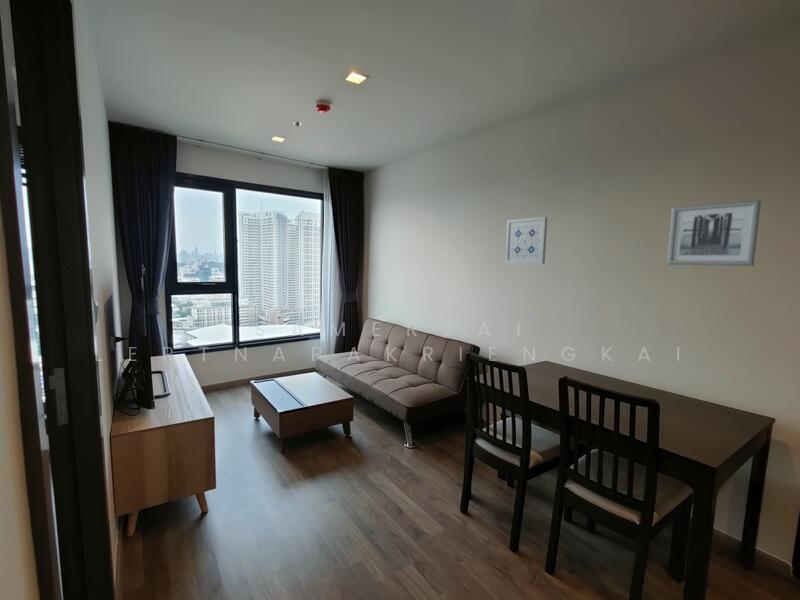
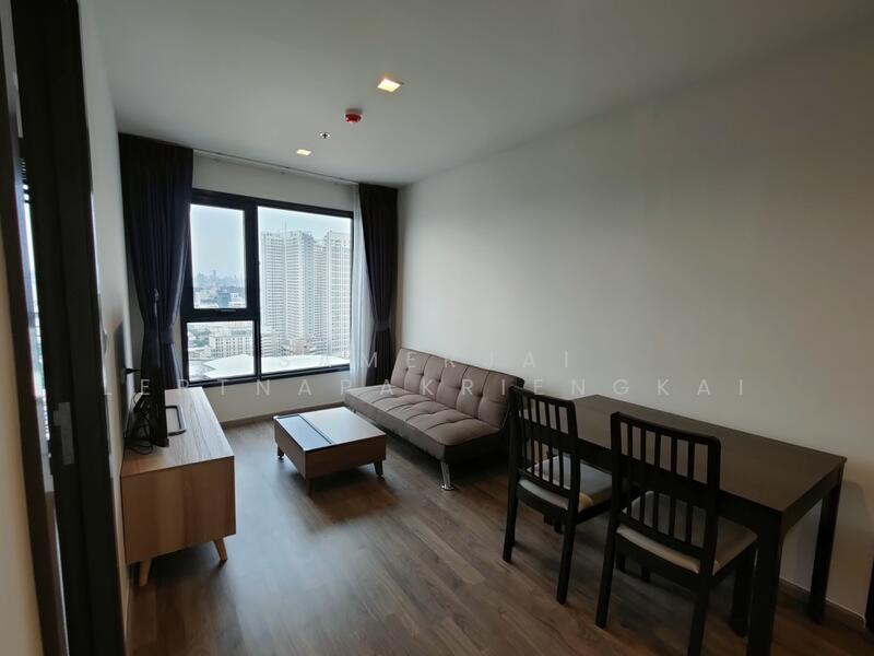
- wall art [504,216,548,265]
- wall art [666,199,762,267]
